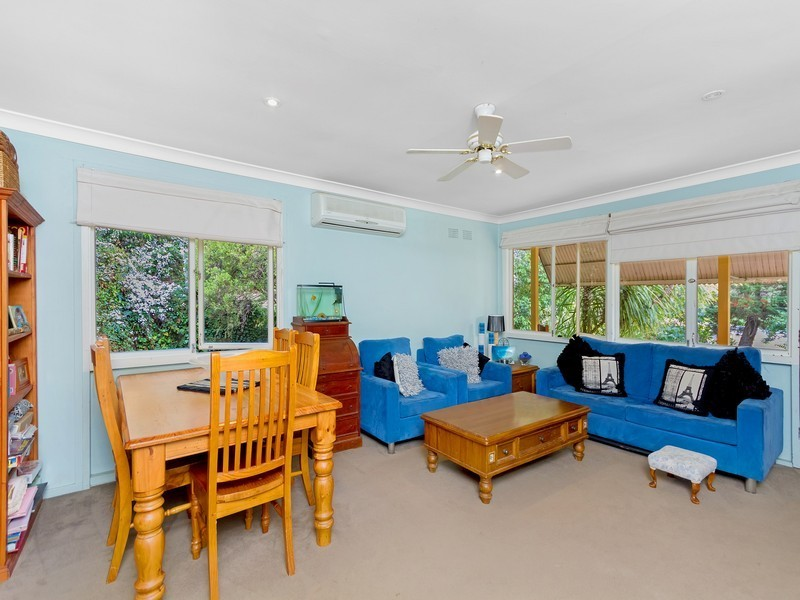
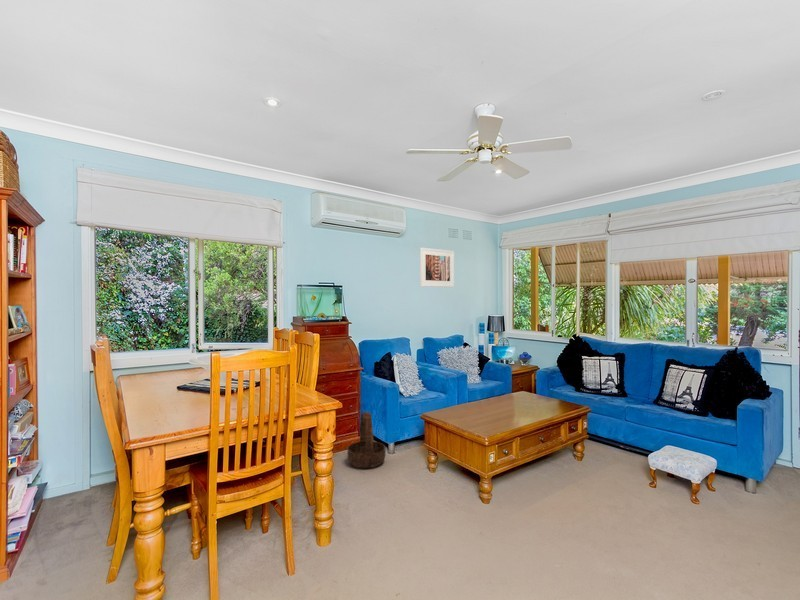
+ basket [346,411,386,470]
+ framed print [419,247,455,288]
